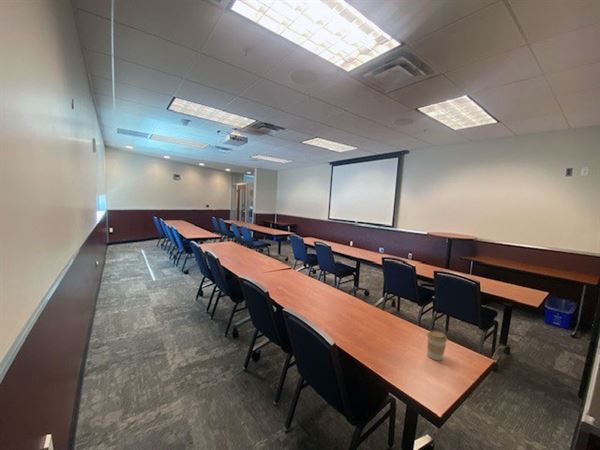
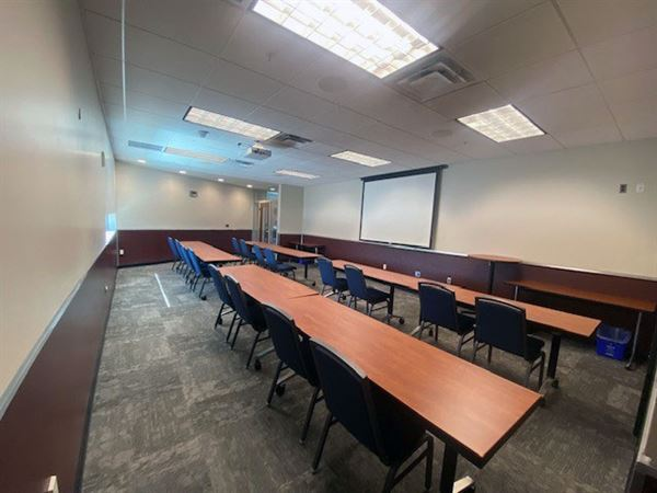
- coffee cup [426,330,448,361]
